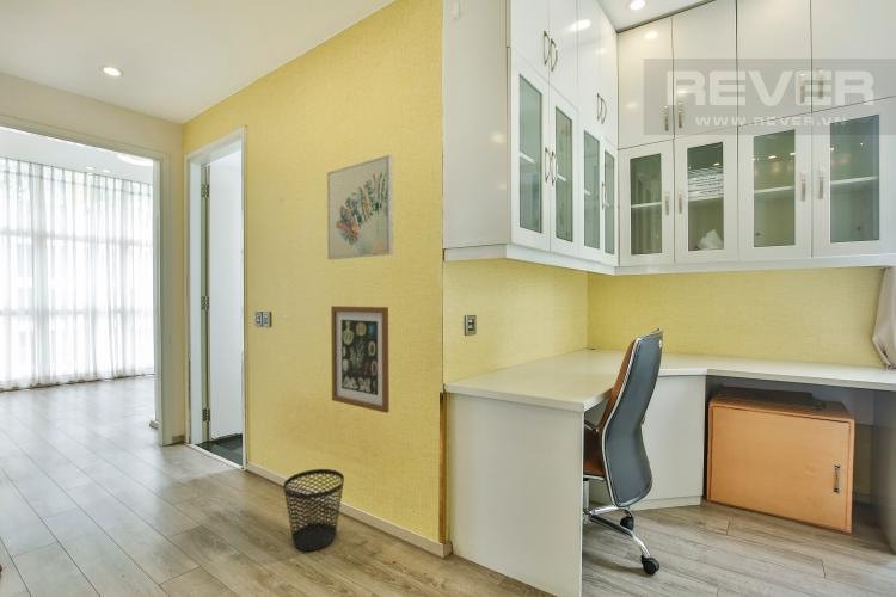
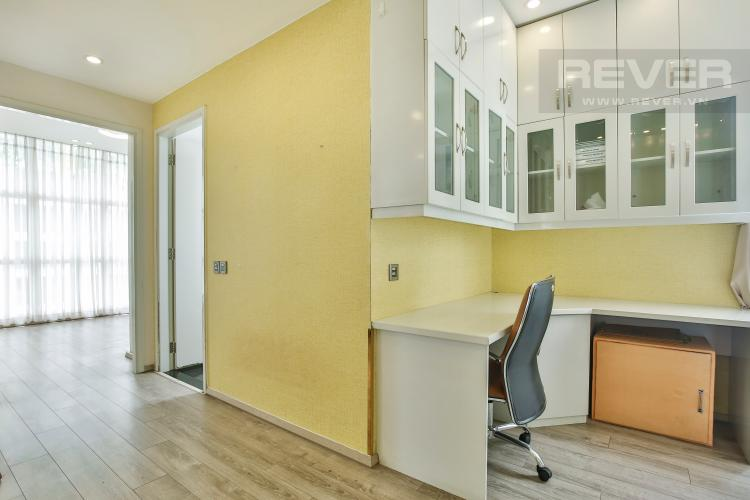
- wall art [330,304,391,414]
- wall art [326,154,394,260]
- wastebasket [282,468,345,552]
